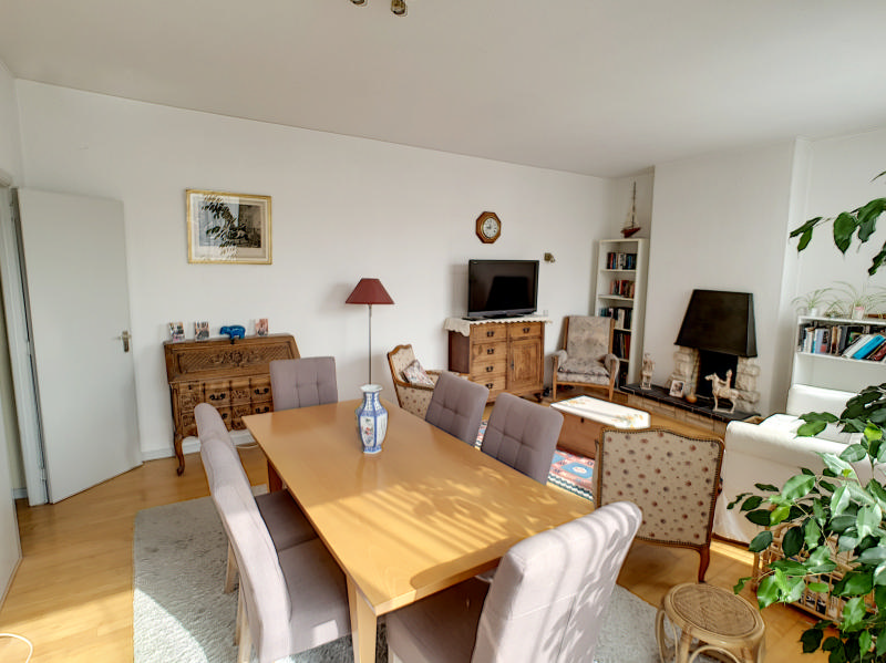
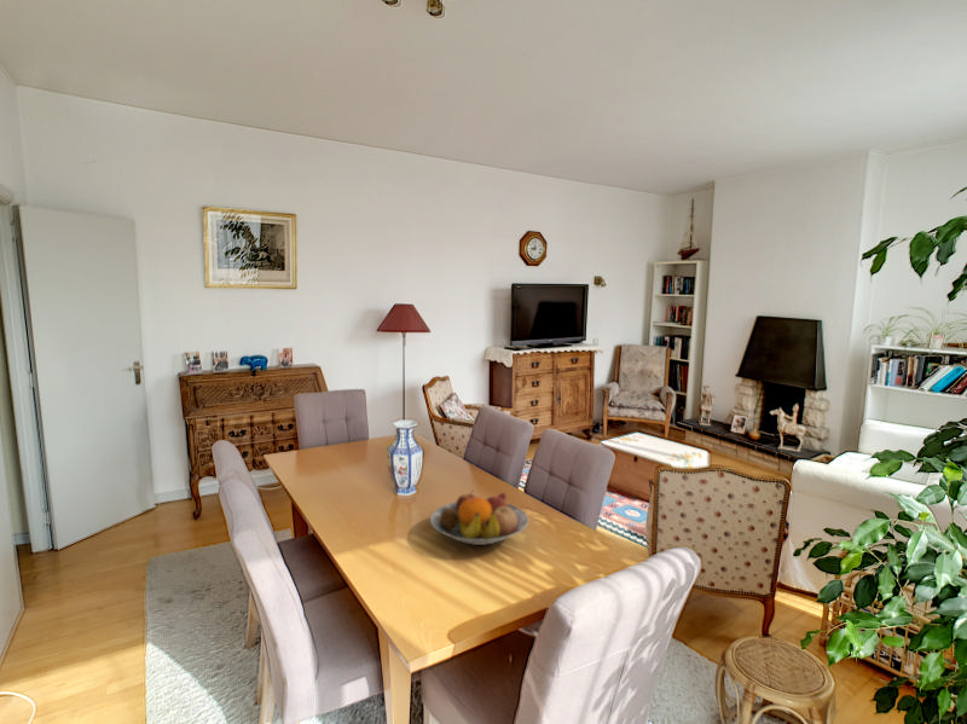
+ fruit bowl [429,490,529,546]
